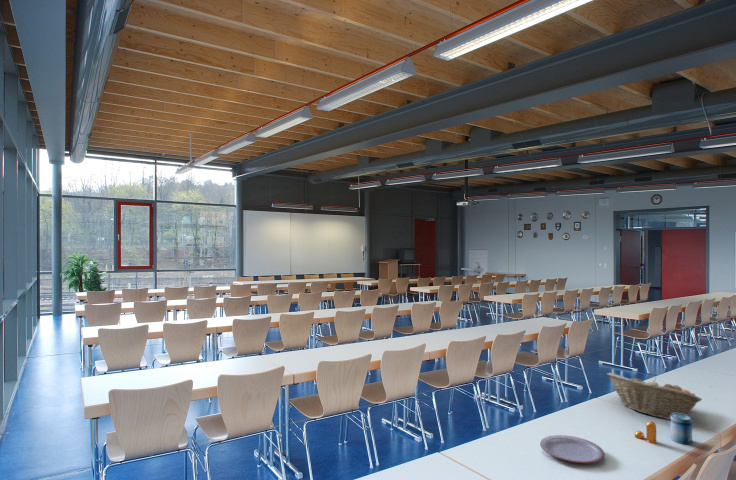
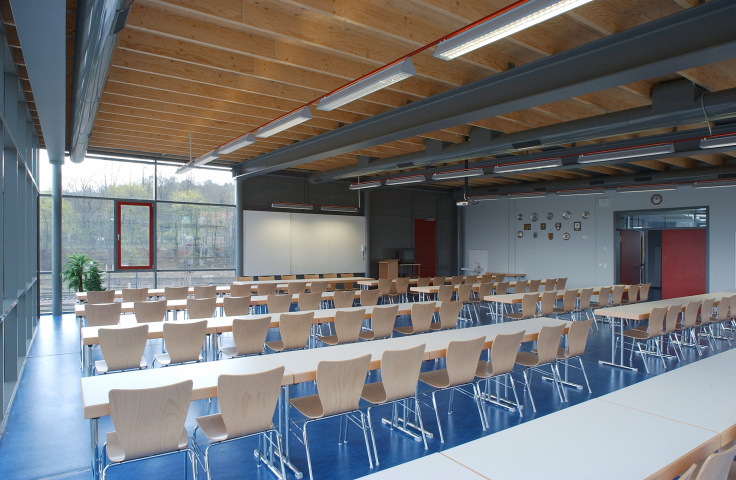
- pepper shaker [634,420,657,444]
- beverage can [670,413,693,445]
- fruit basket [606,372,703,421]
- plate [539,434,606,464]
